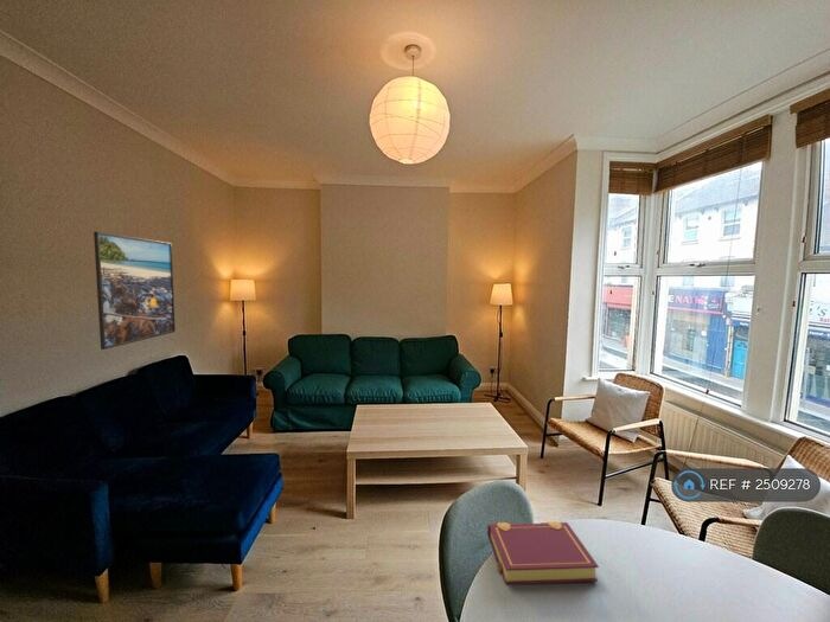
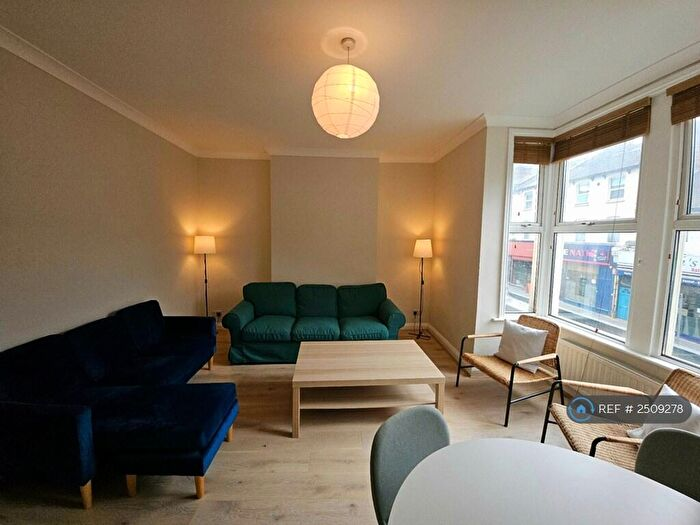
- book [486,520,600,585]
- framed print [92,230,177,351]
